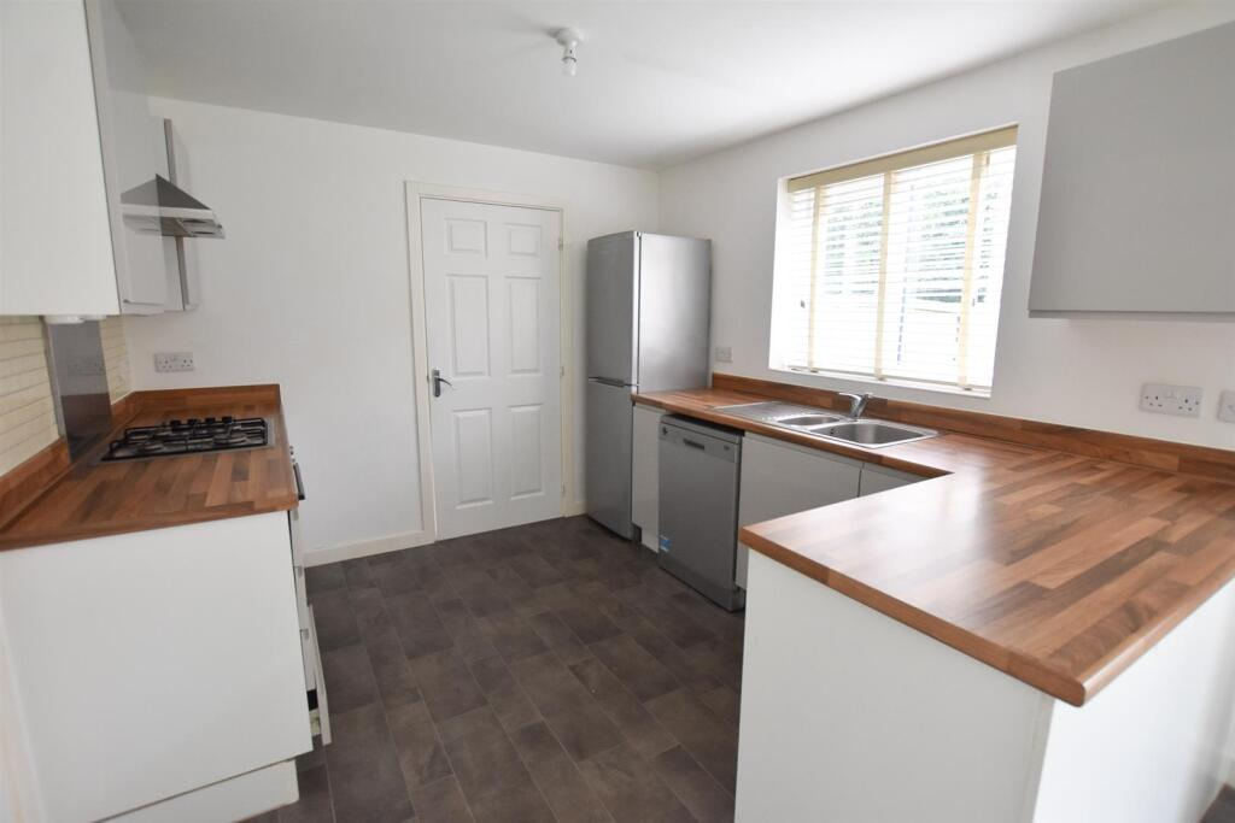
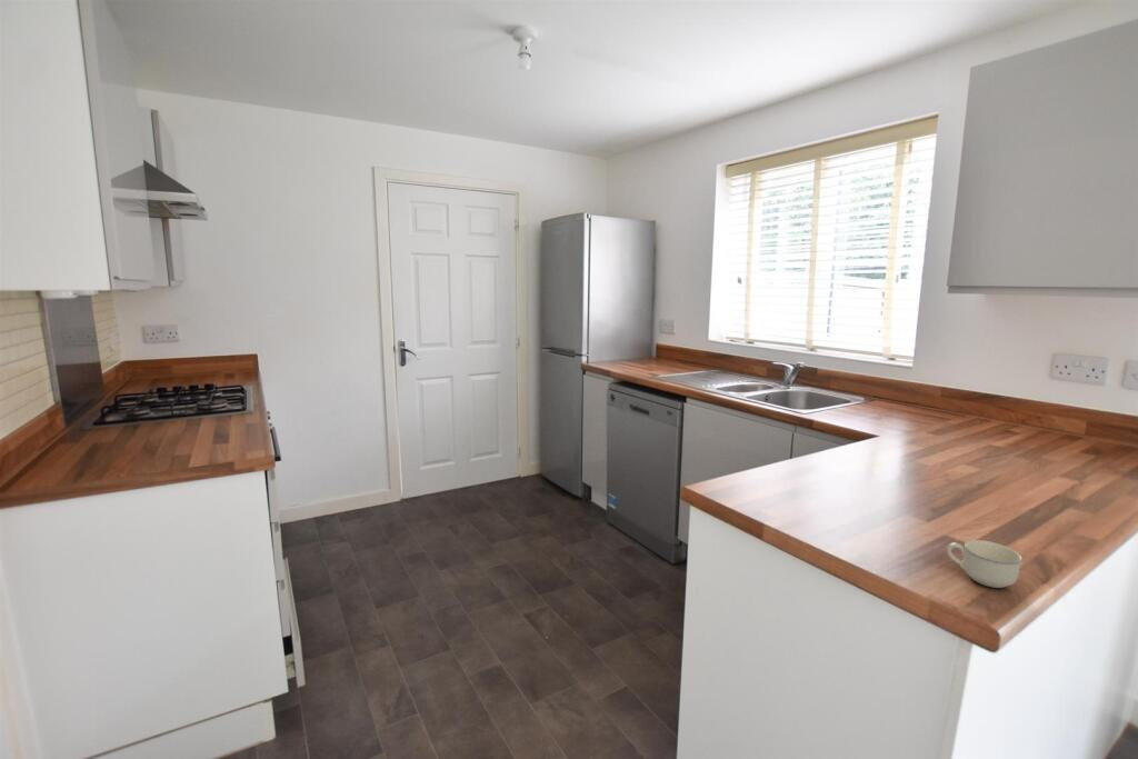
+ cup [946,539,1024,589]
